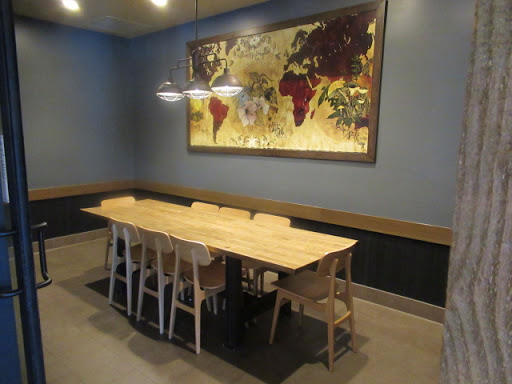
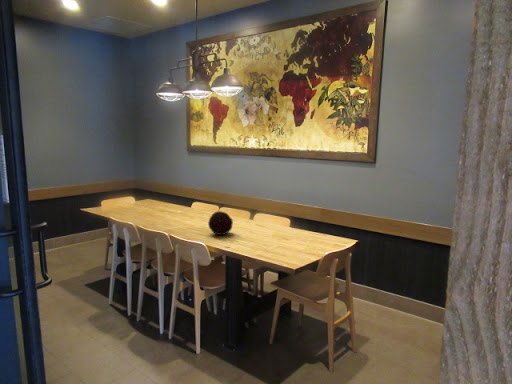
+ decorative orb [207,210,234,236]
